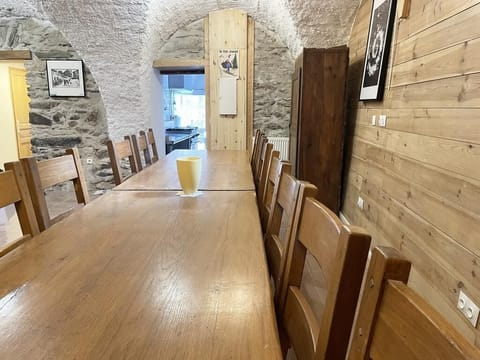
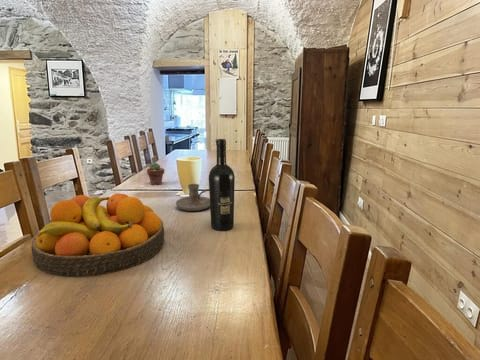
+ fruit bowl [30,192,165,278]
+ potted succulent [146,162,165,186]
+ wine bottle [208,138,236,232]
+ candle holder [175,183,210,212]
